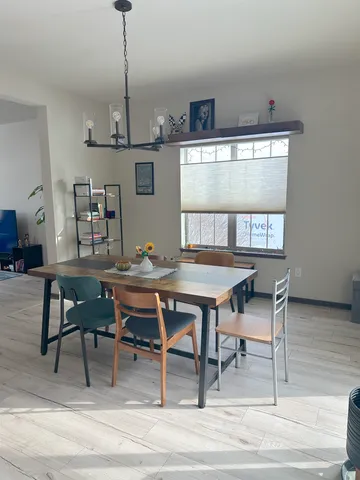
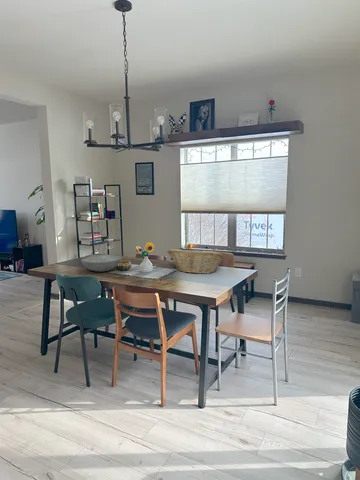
+ bowl [80,254,123,273]
+ fruit basket [166,248,225,275]
